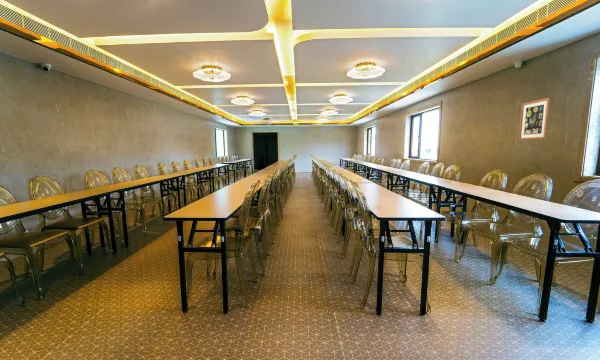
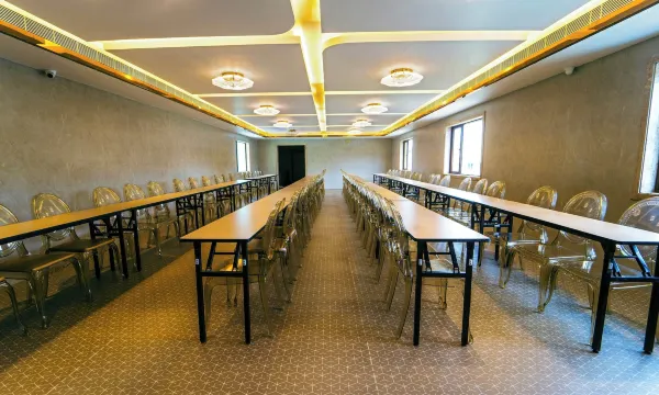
- wall art [518,97,551,141]
